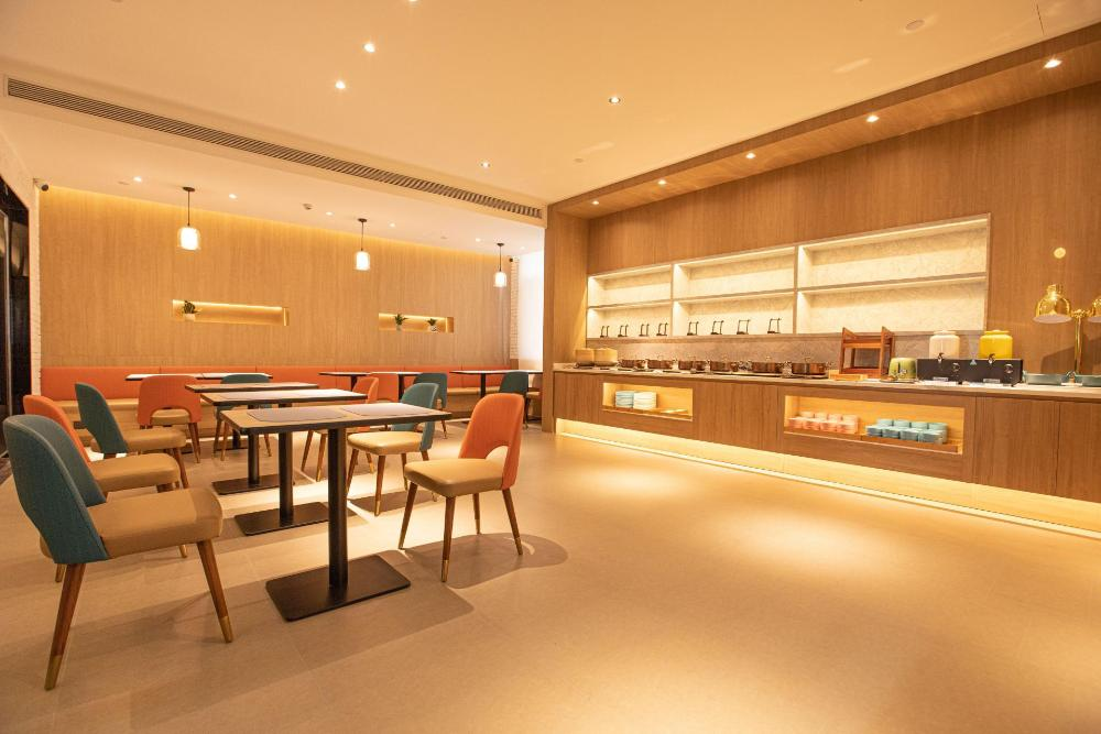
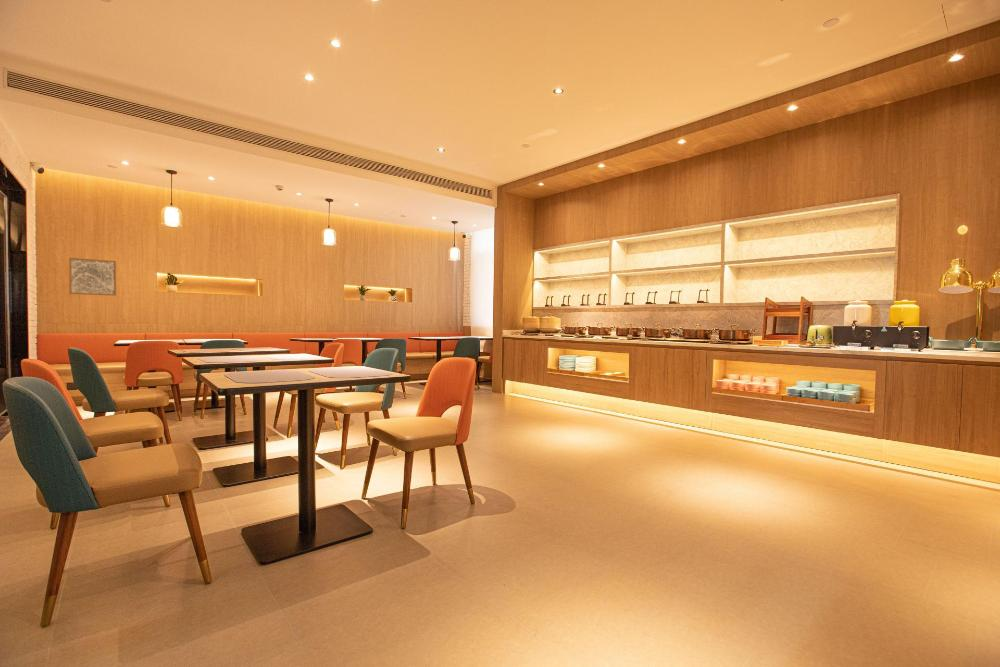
+ wall art [68,257,117,297]
